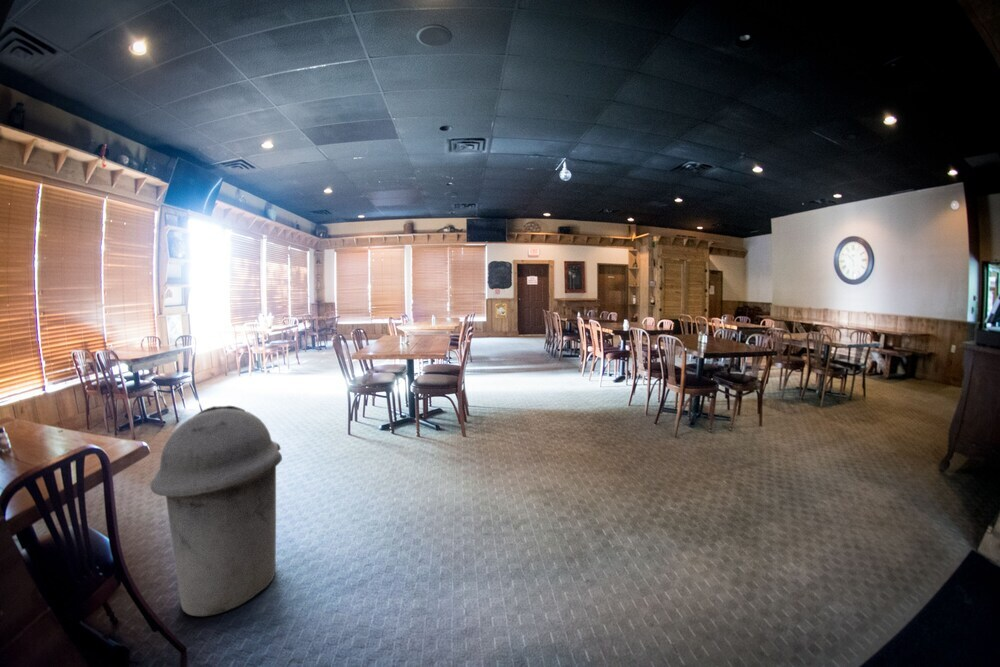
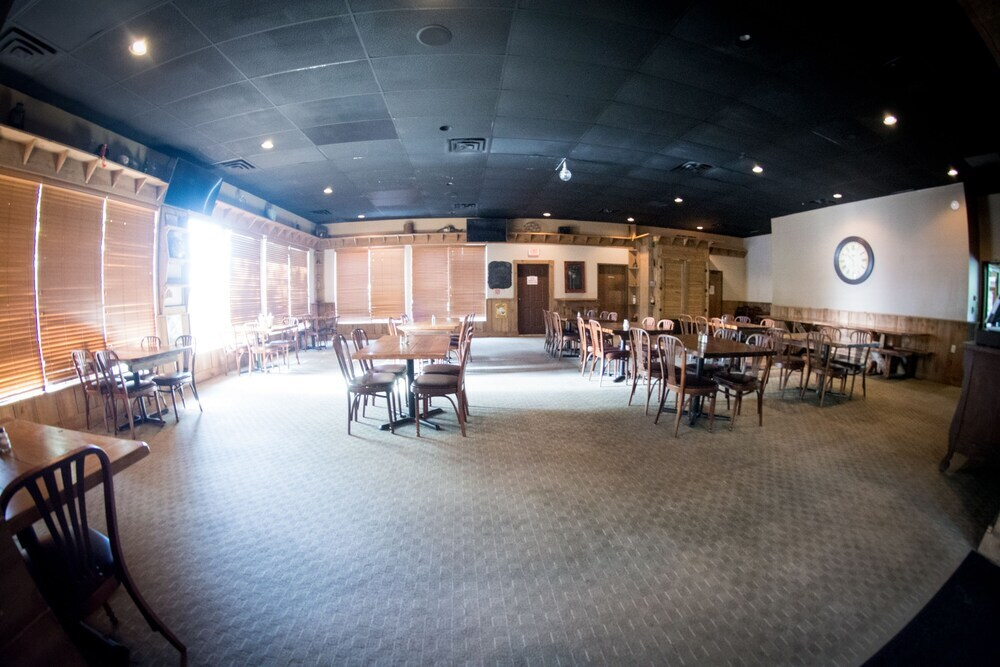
- trash can [149,405,283,617]
